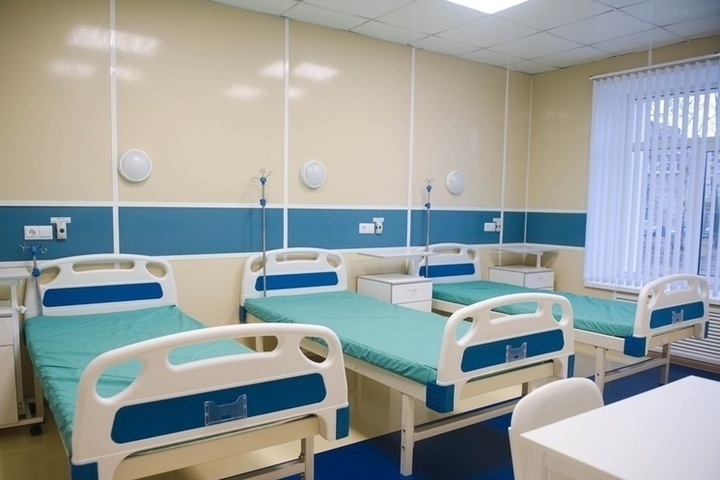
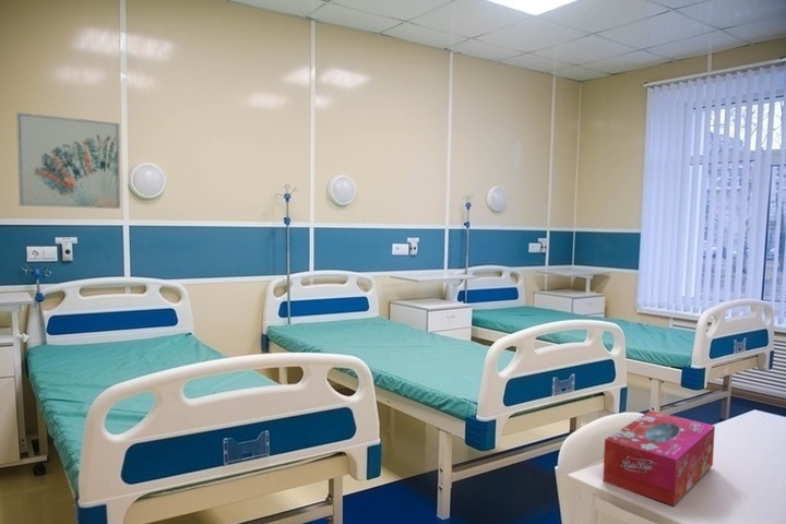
+ tissue box [602,409,716,507]
+ wall art [15,111,121,210]
